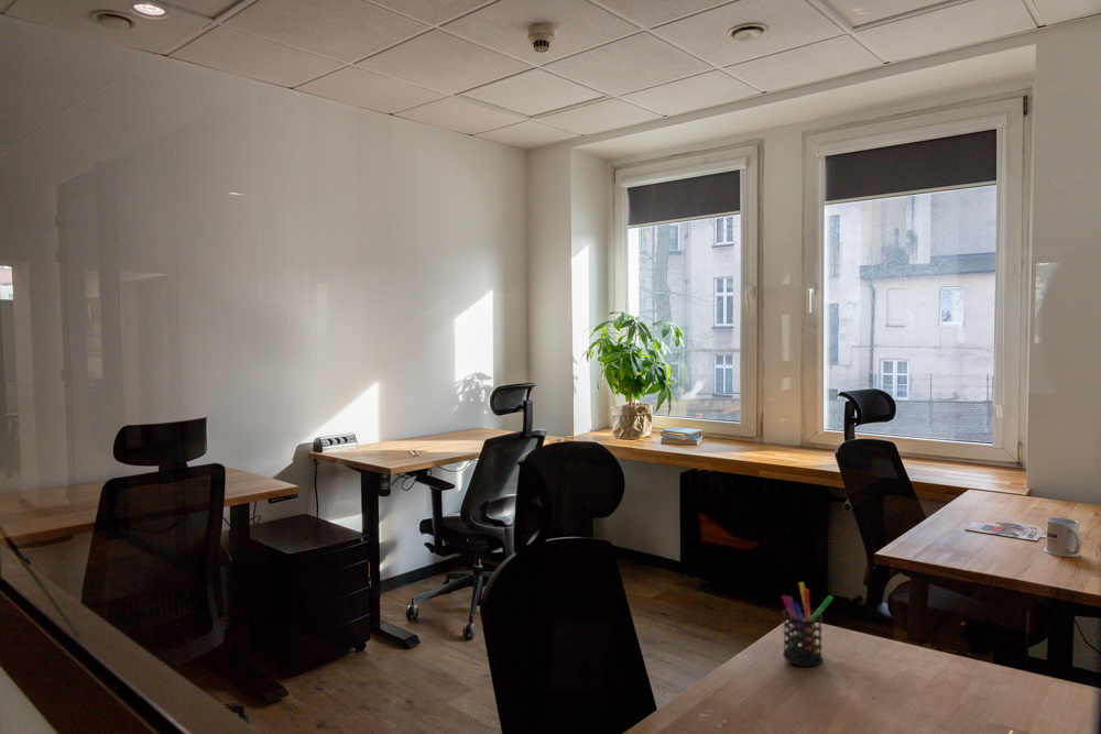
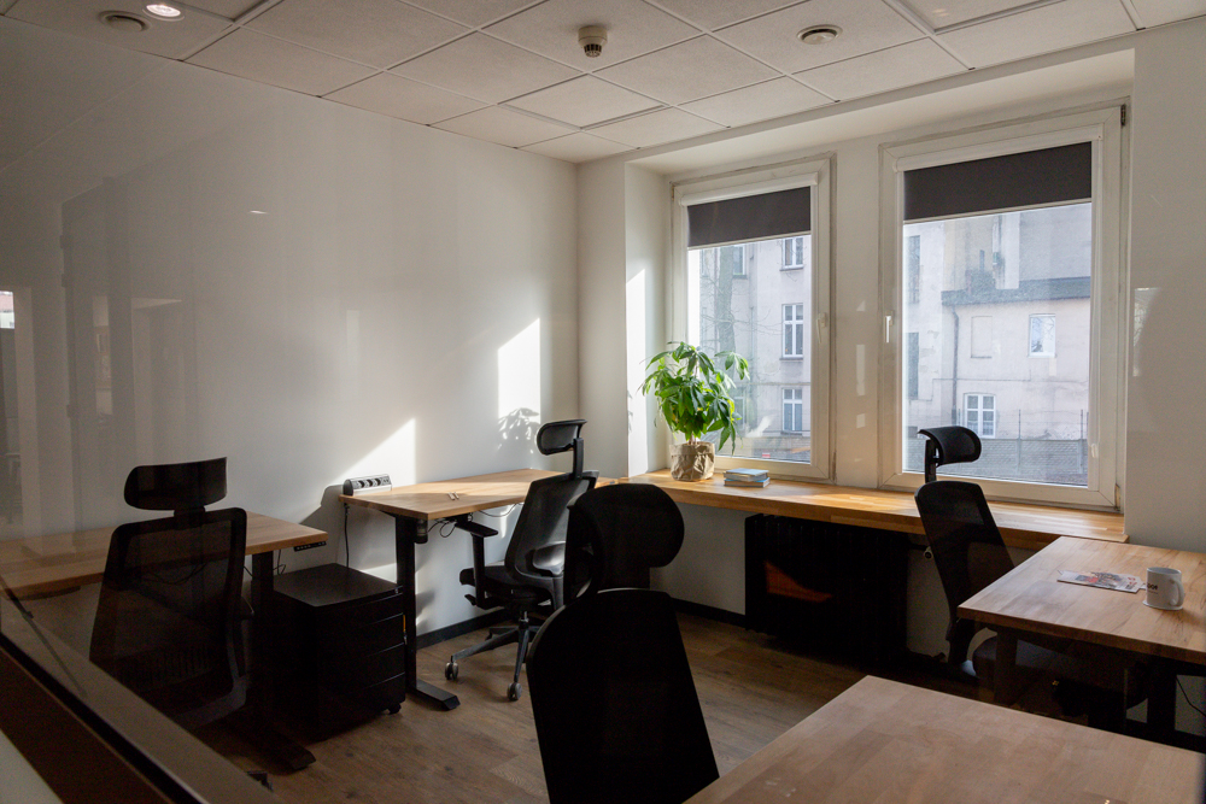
- pen holder [781,581,835,668]
